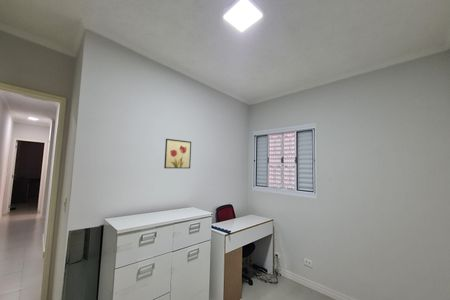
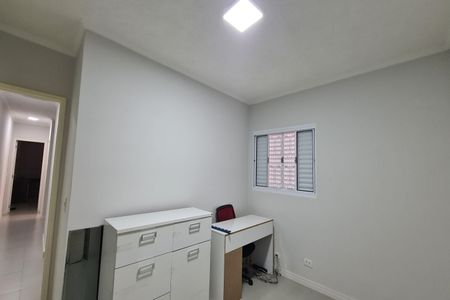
- wall art [163,138,192,169]
